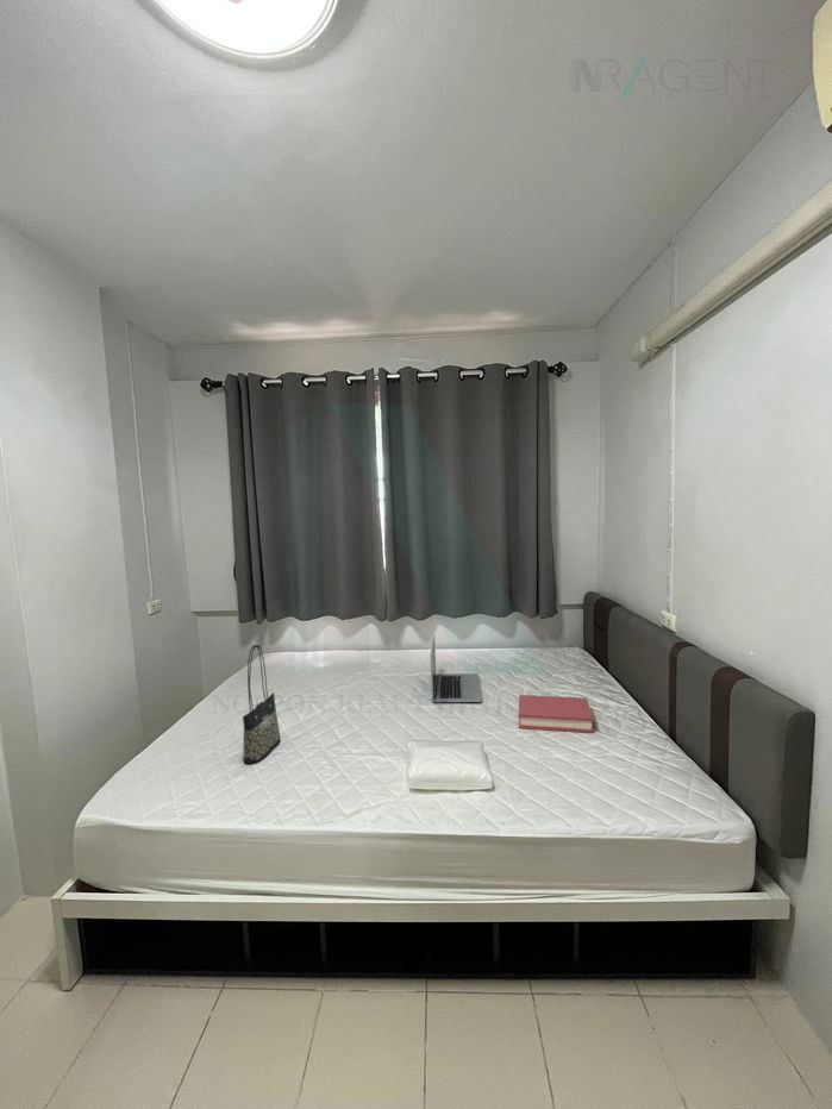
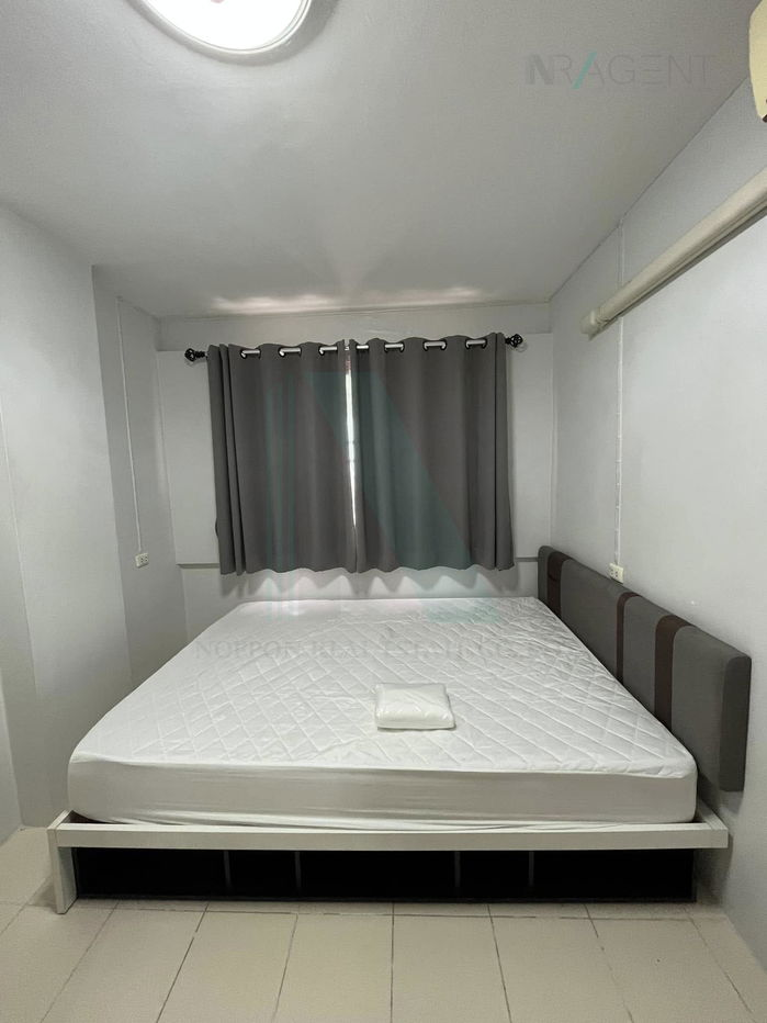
- hardback book [518,694,595,734]
- laptop [428,634,483,703]
- tote bag [242,644,282,765]
